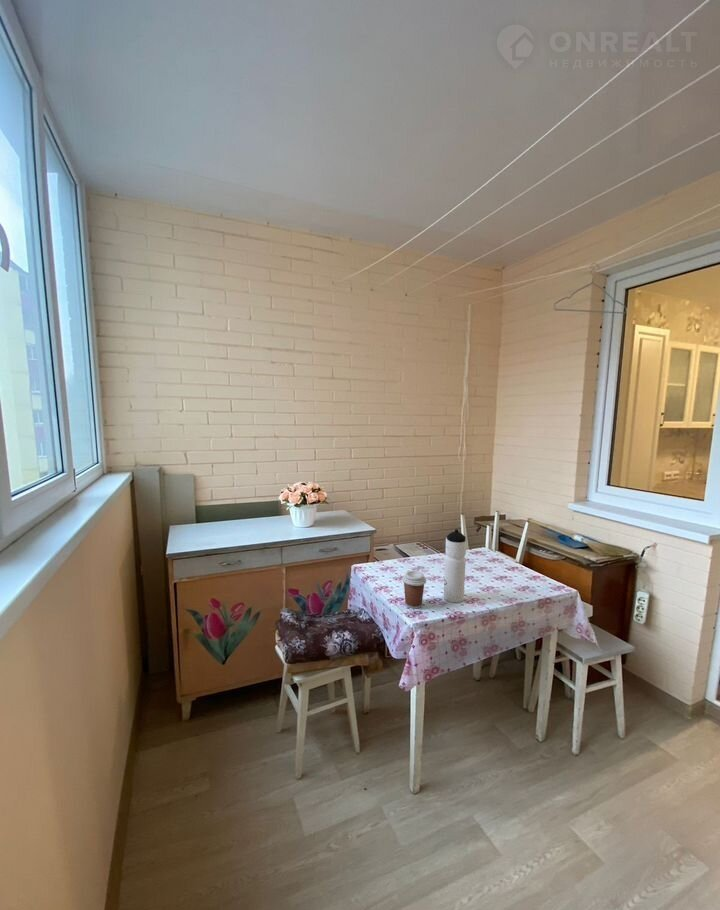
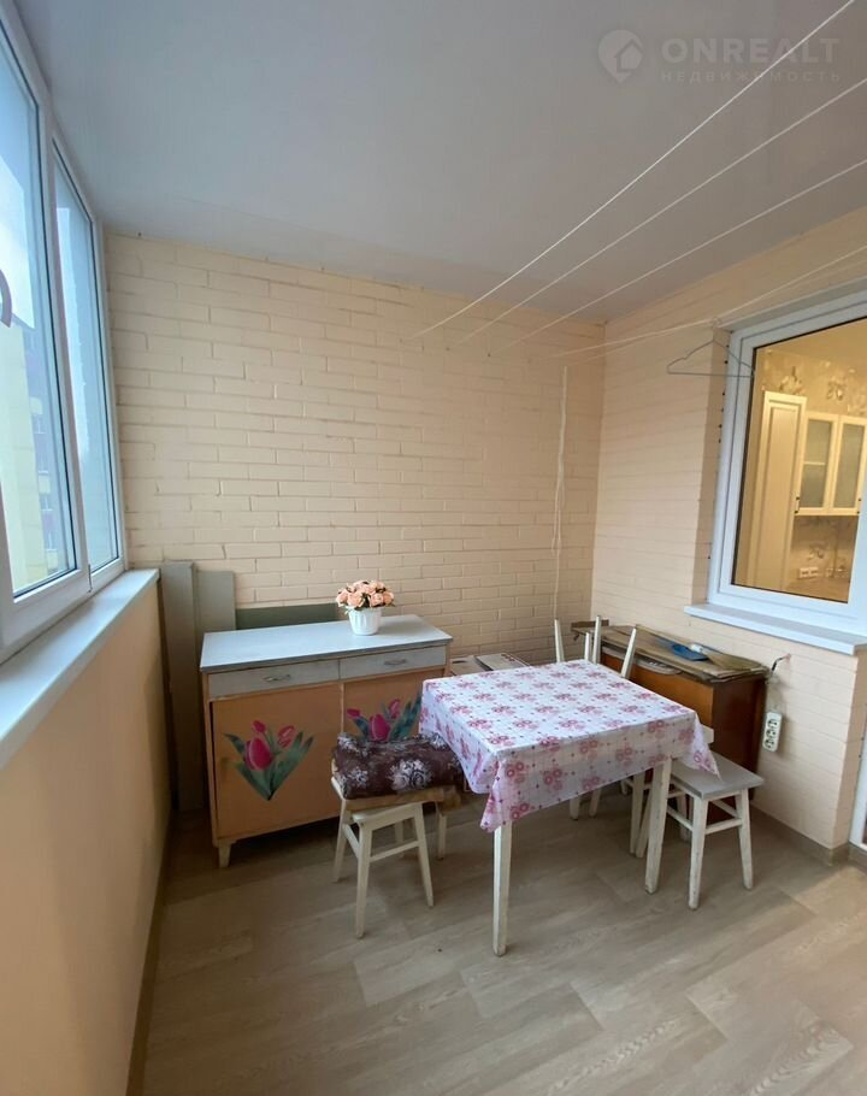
- coffee cup [401,570,427,609]
- water bottle [443,528,468,604]
